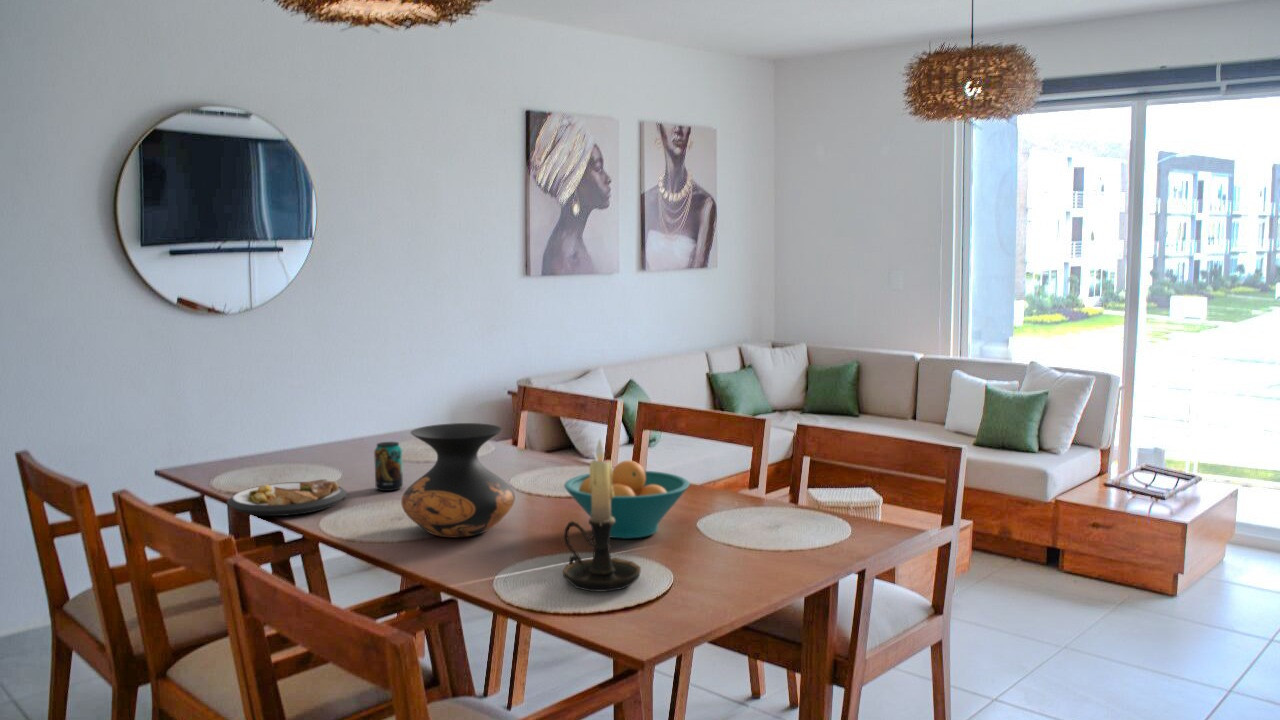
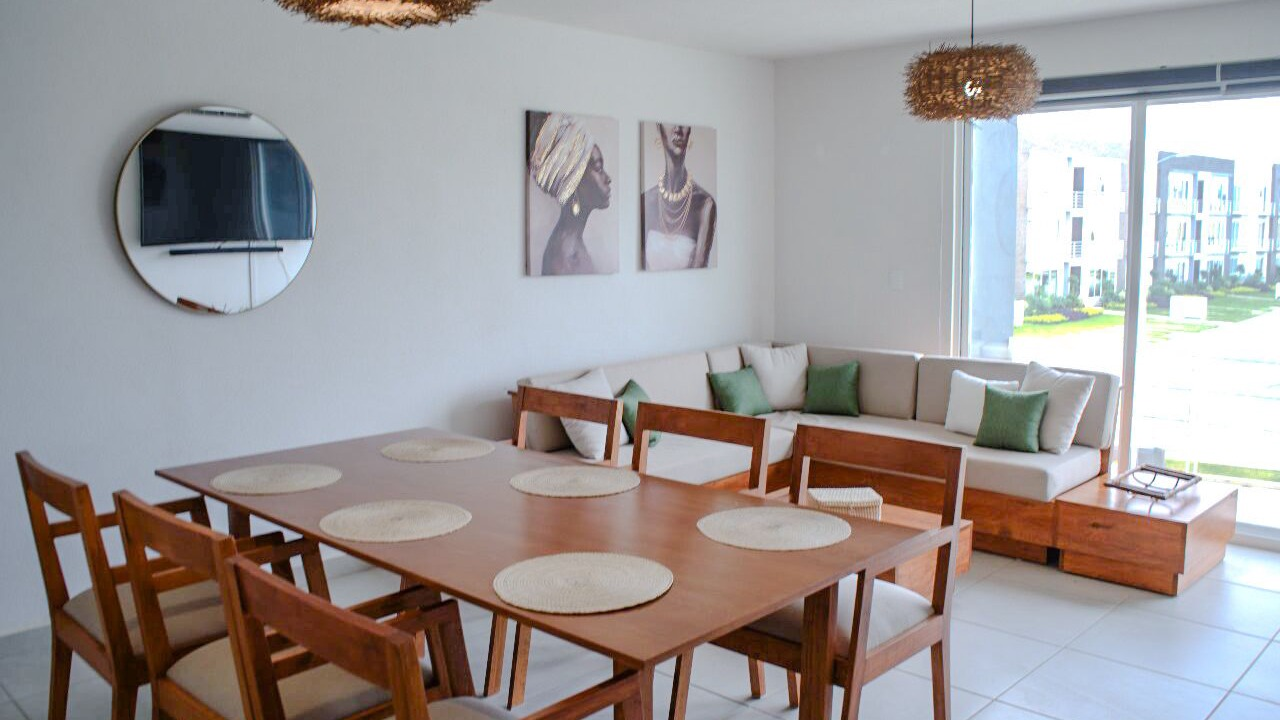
- vase [400,422,516,539]
- beverage can [373,441,404,492]
- candle holder [562,438,642,592]
- plate [226,478,348,517]
- fruit bowl [563,459,691,540]
